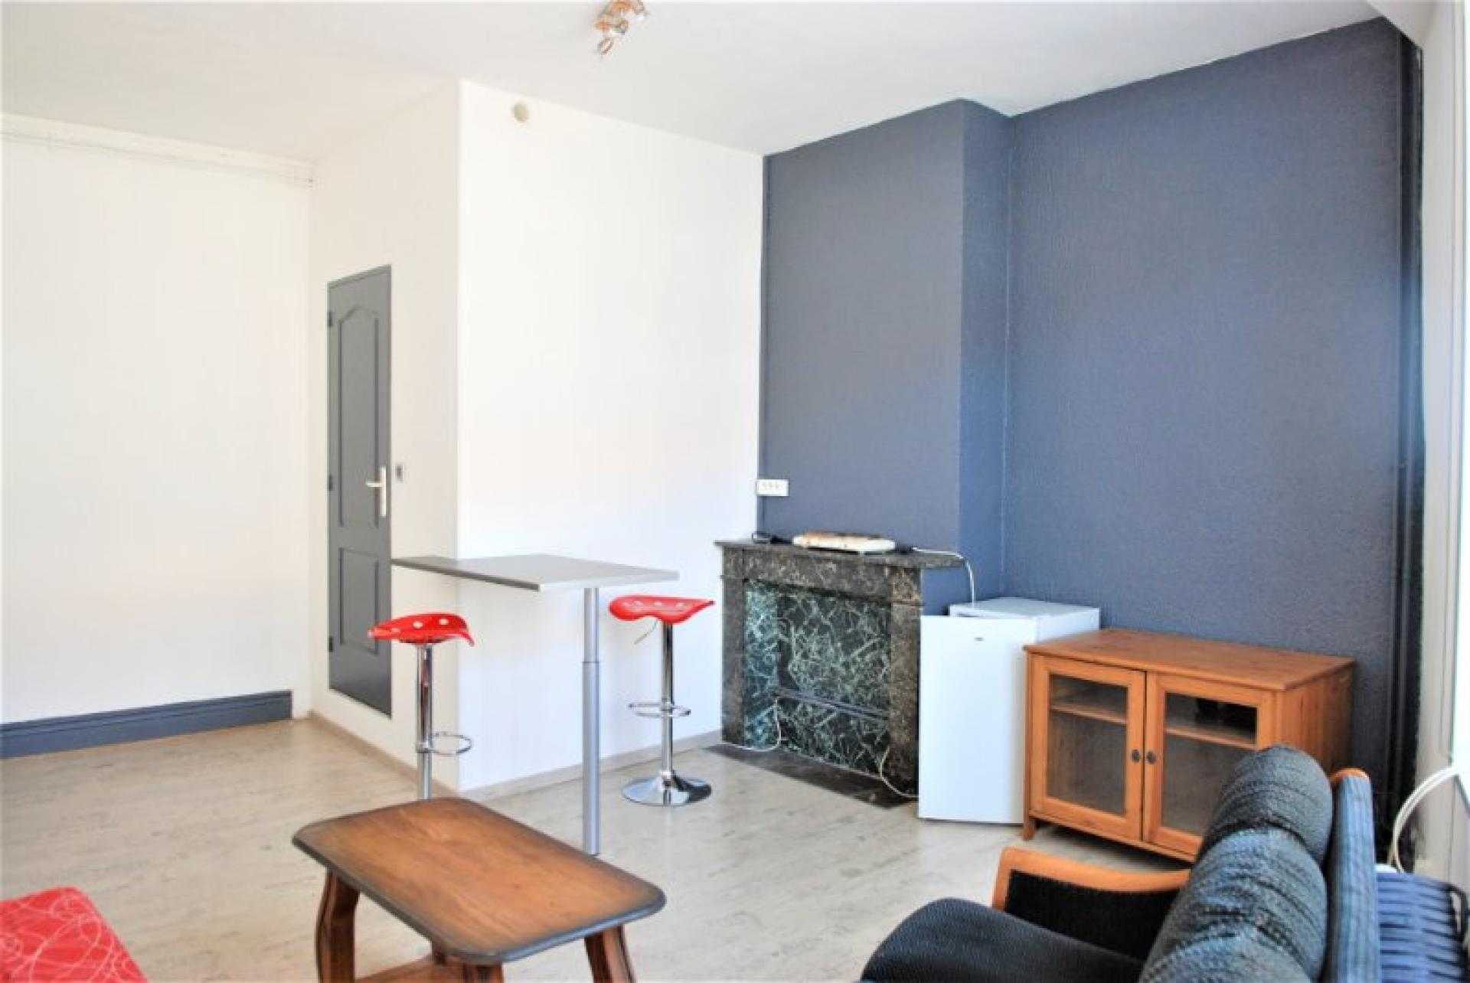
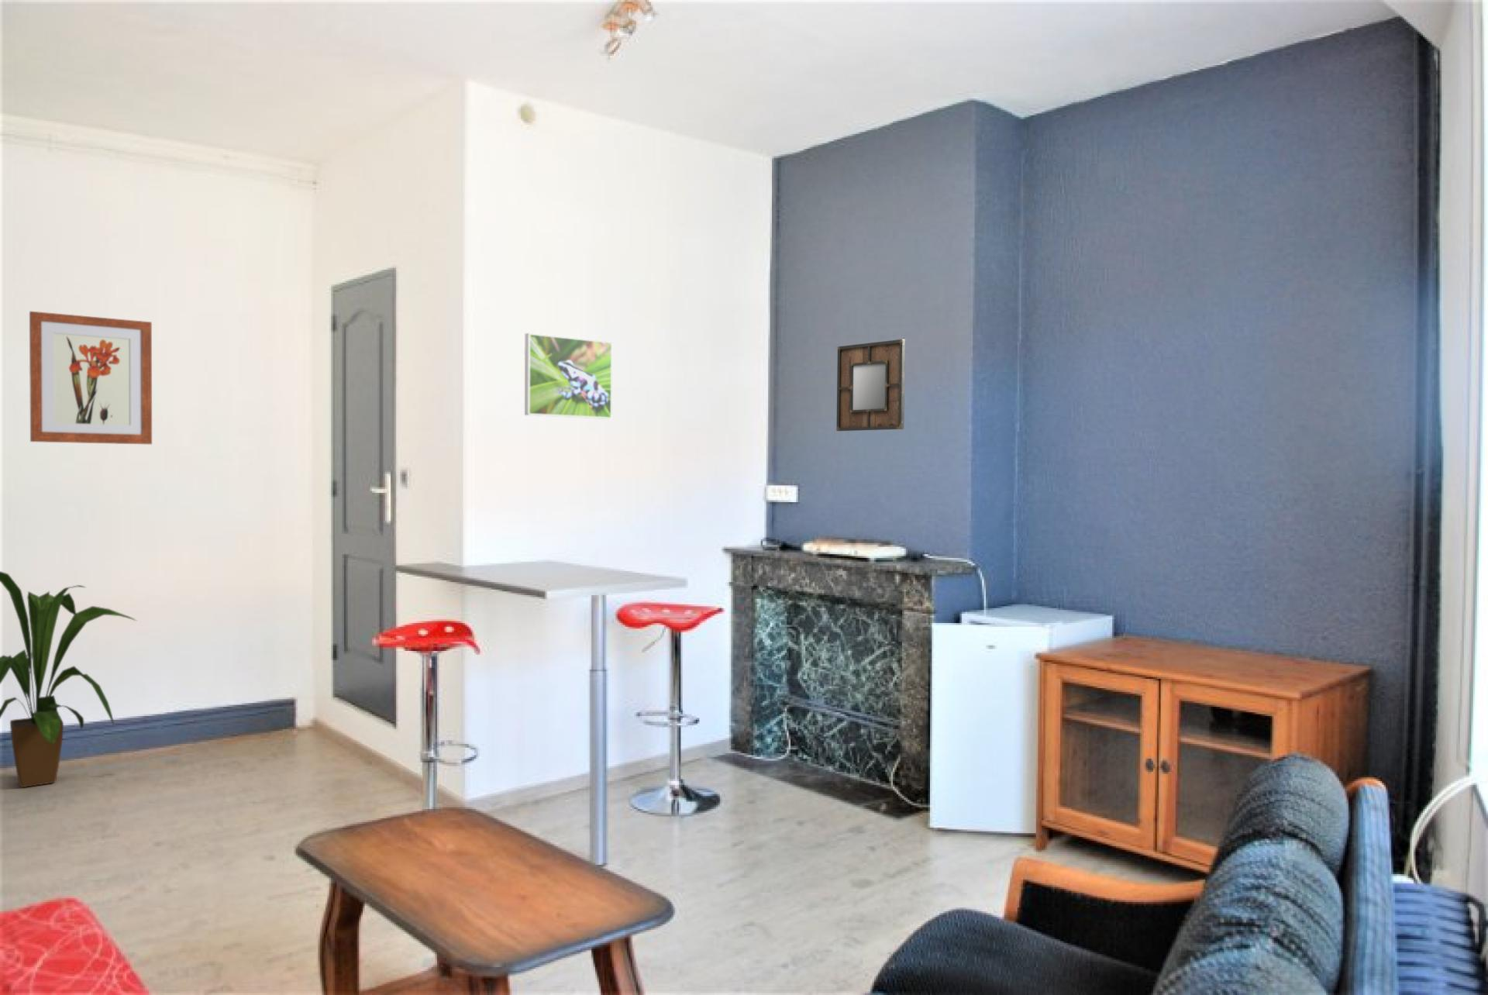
+ house plant [0,571,138,788]
+ home mirror [835,339,906,432]
+ wall art [29,311,152,445]
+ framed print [524,332,613,420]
